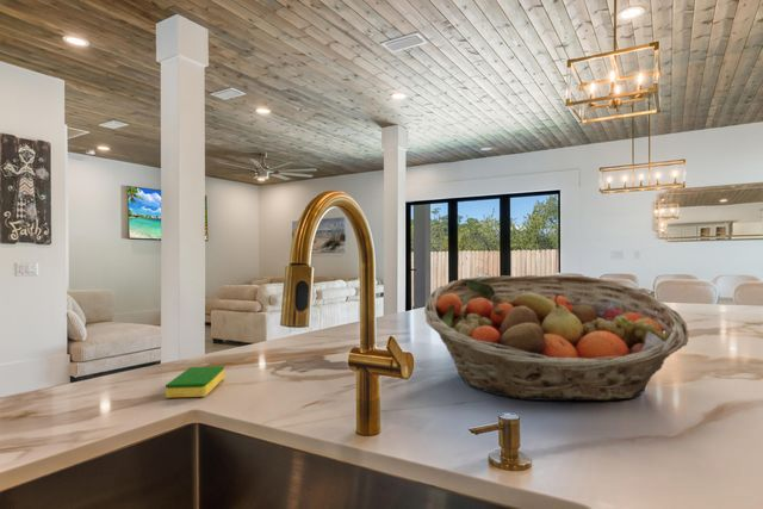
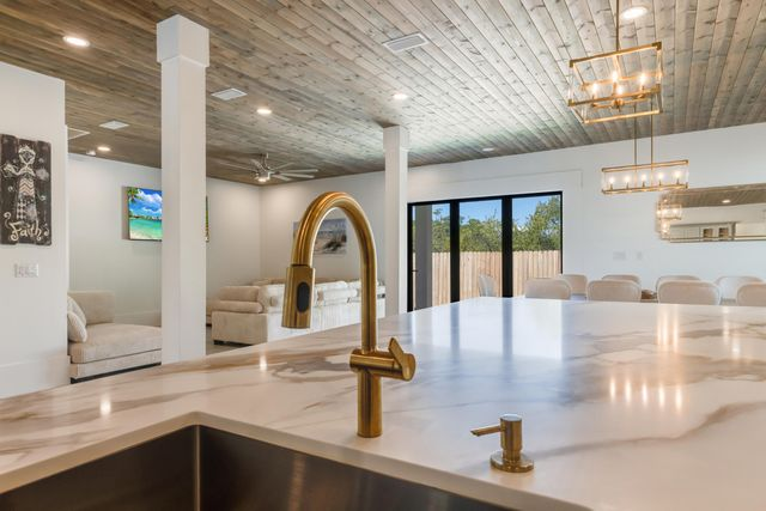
- dish sponge [165,365,225,399]
- fruit basket [423,274,690,402]
